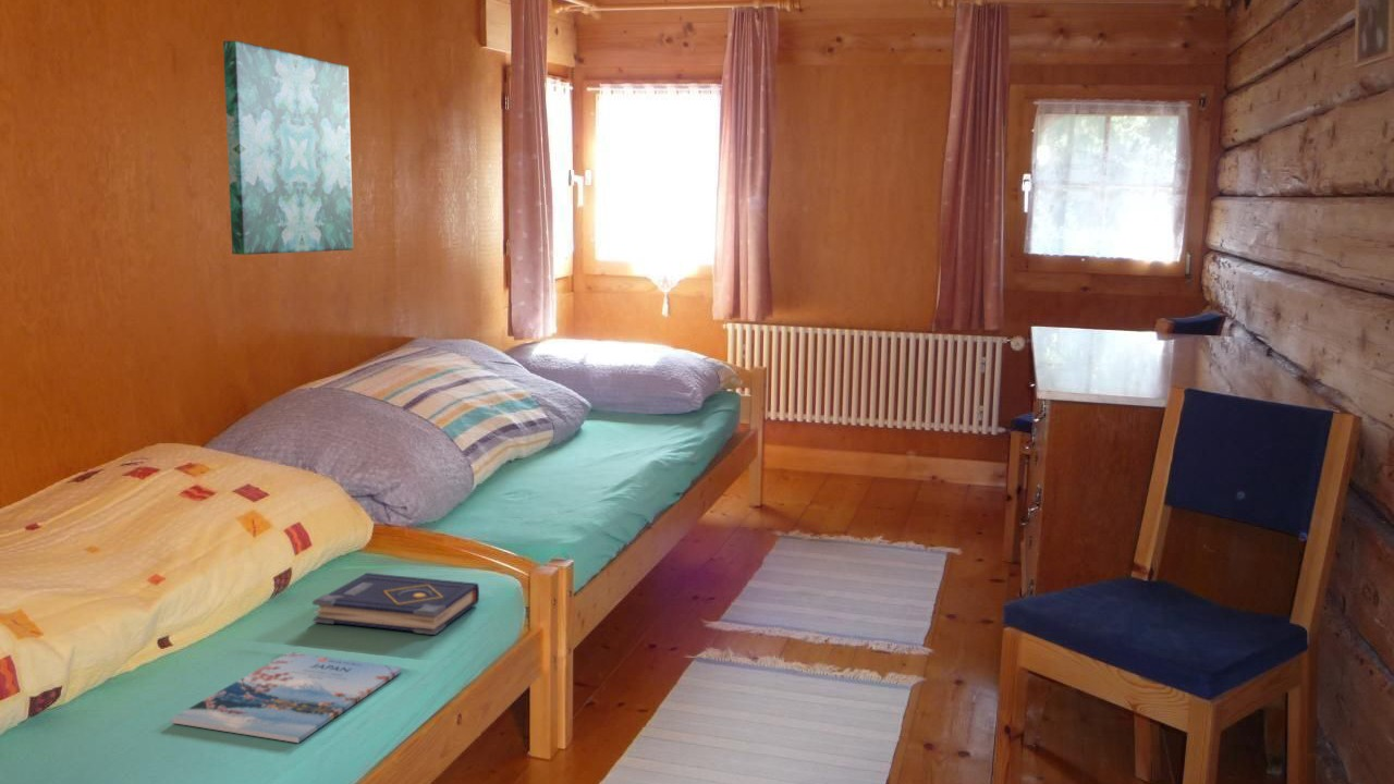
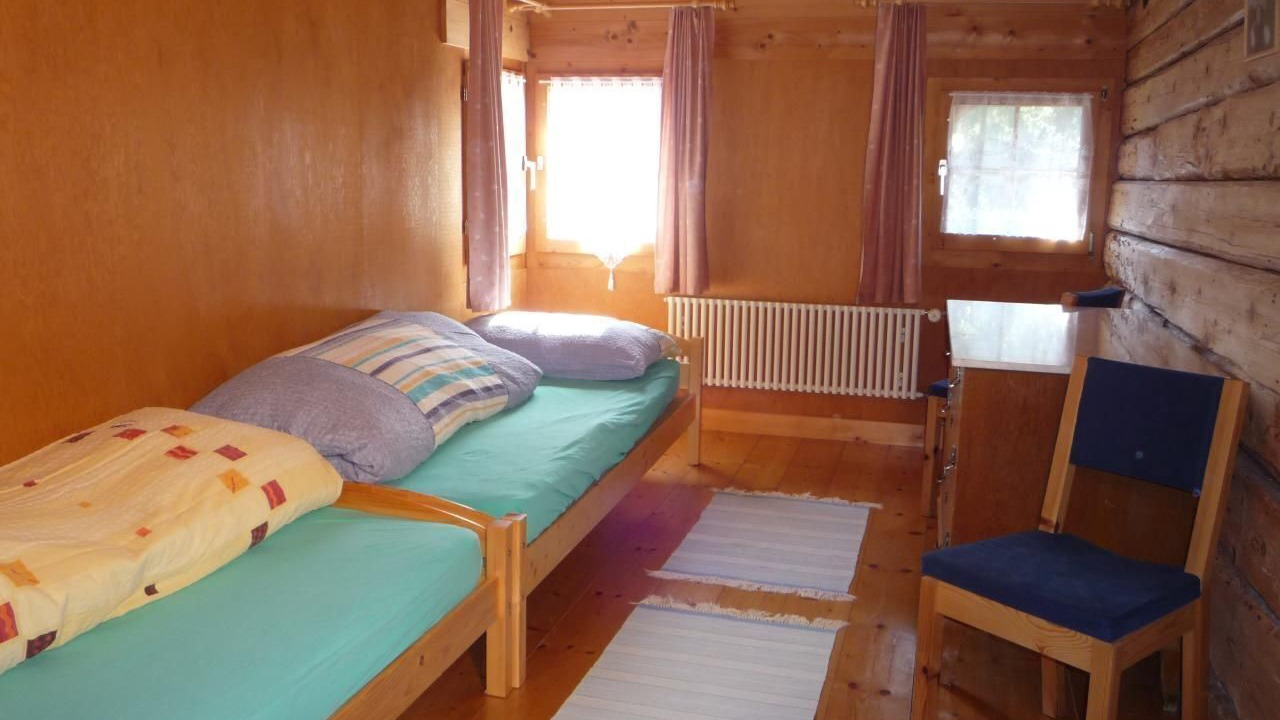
- book [311,572,480,636]
- magazine [171,651,403,744]
- wall art [222,39,354,256]
